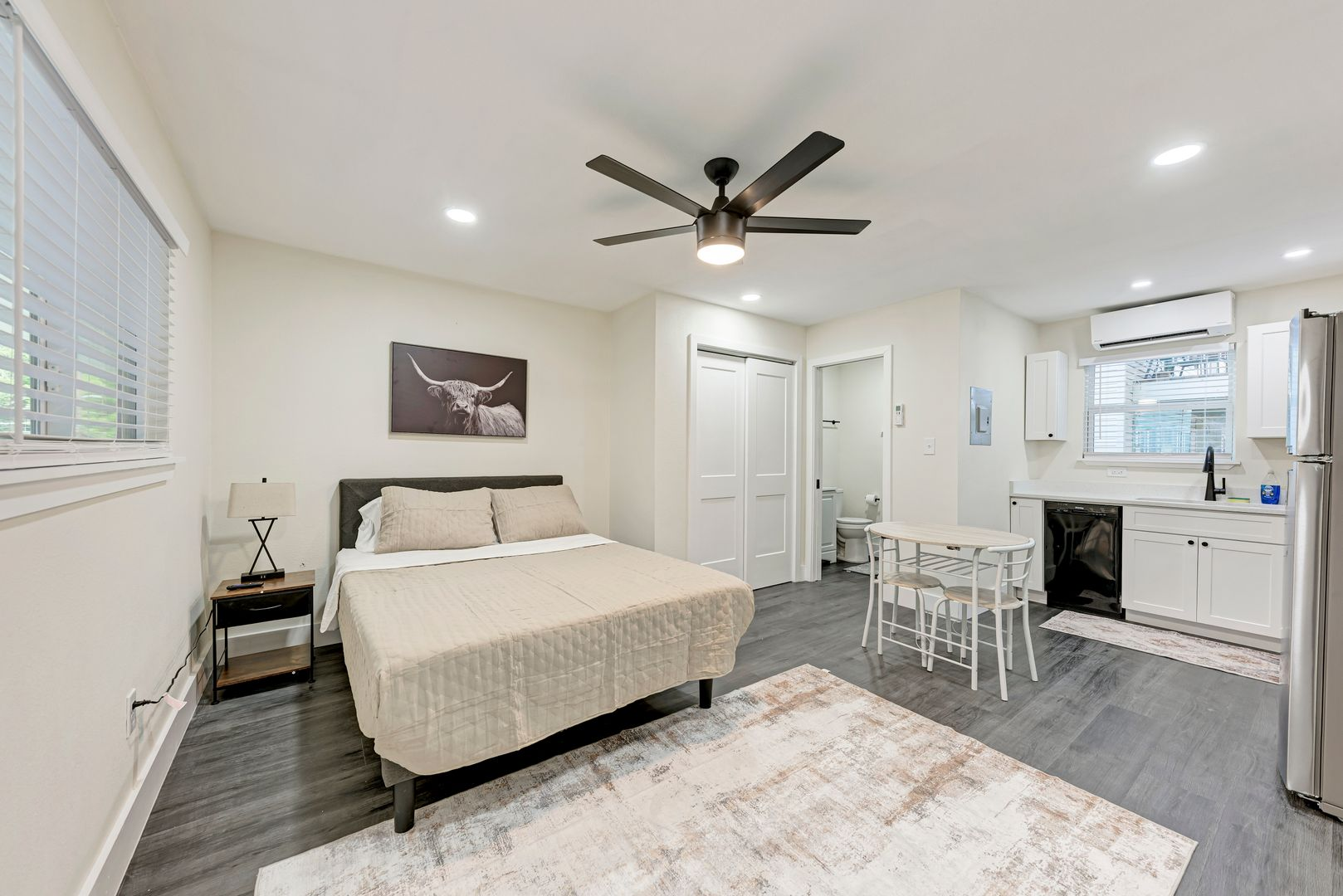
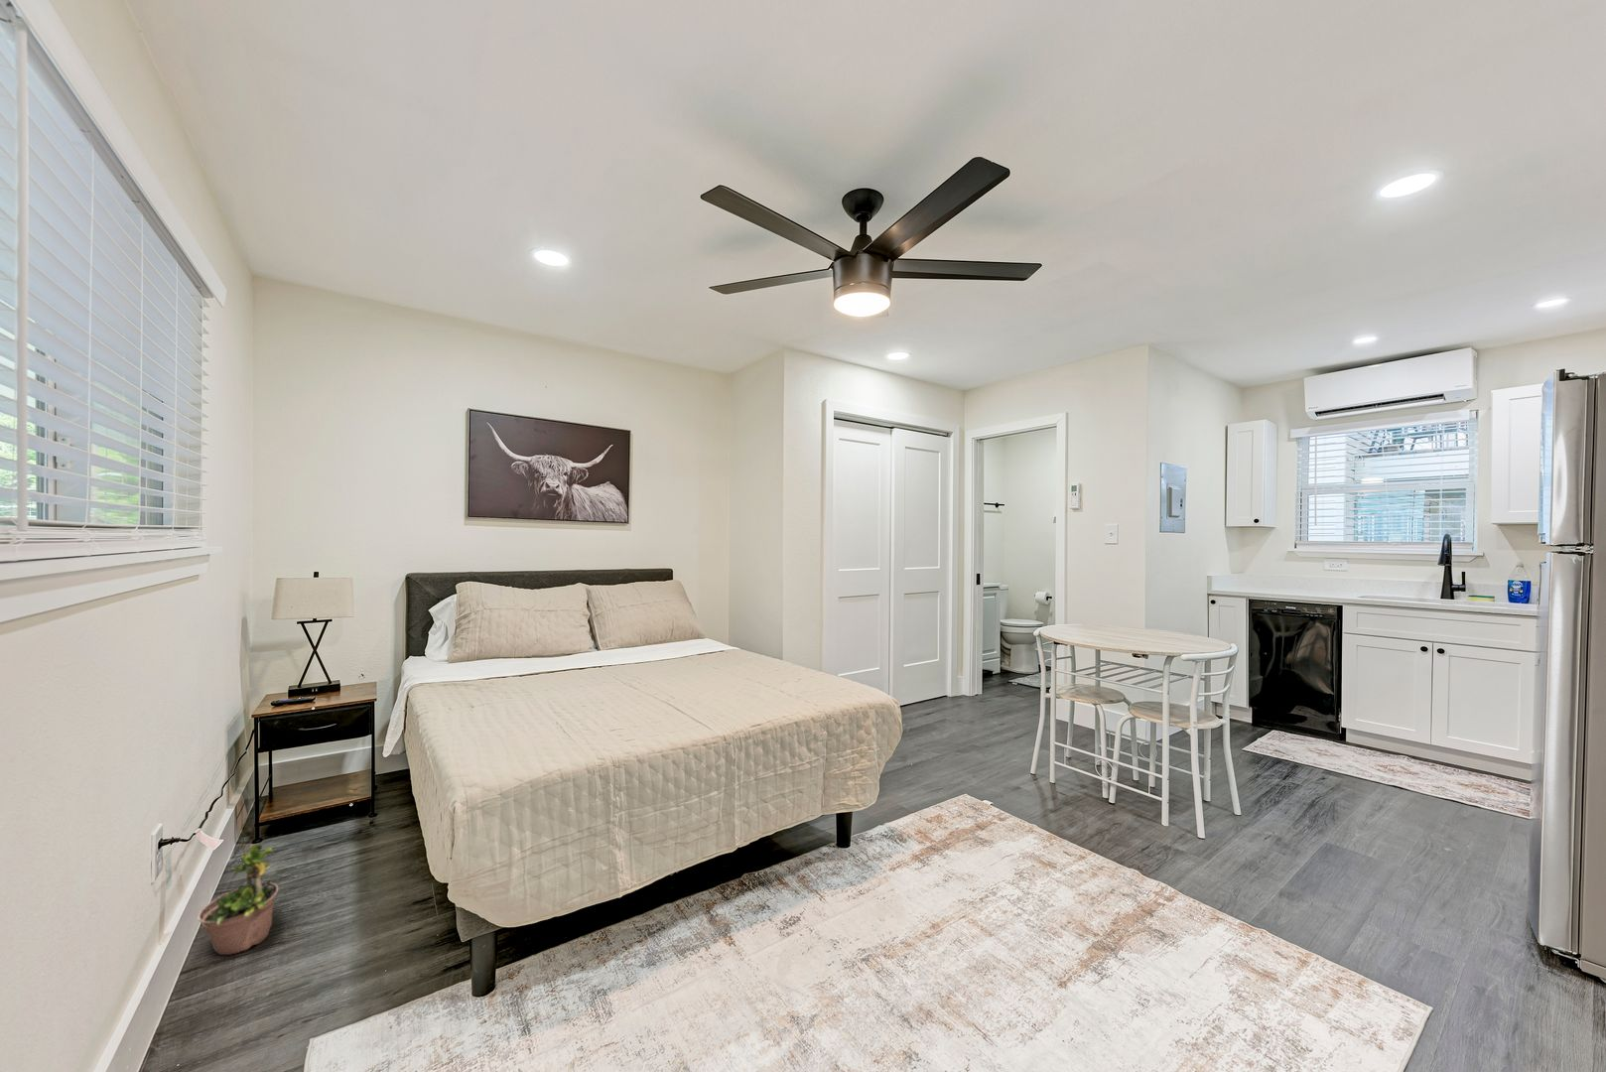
+ potted plant [196,834,279,956]
